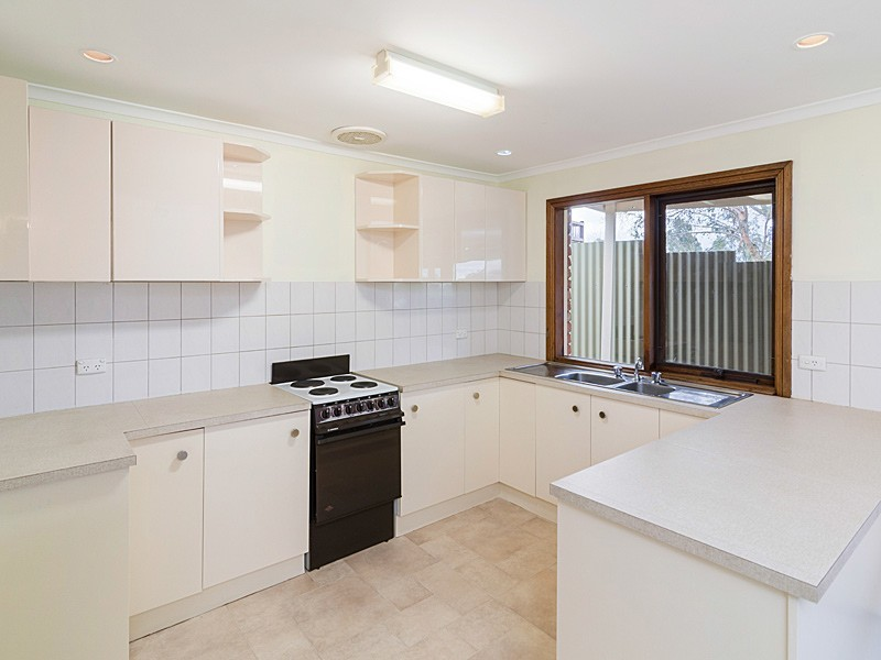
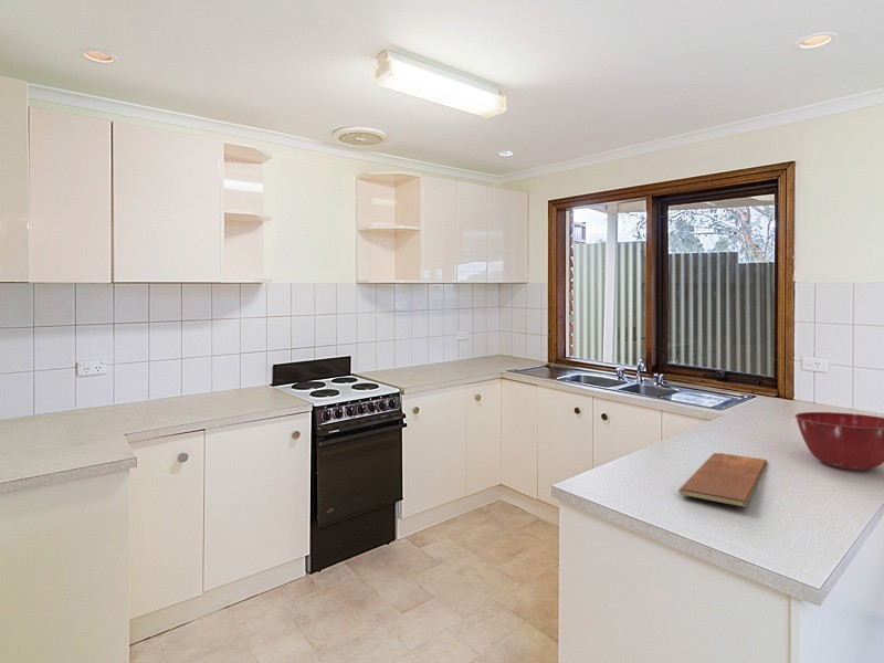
+ mixing bowl [793,411,884,472]
+ chopping board [677,452,768,508]
